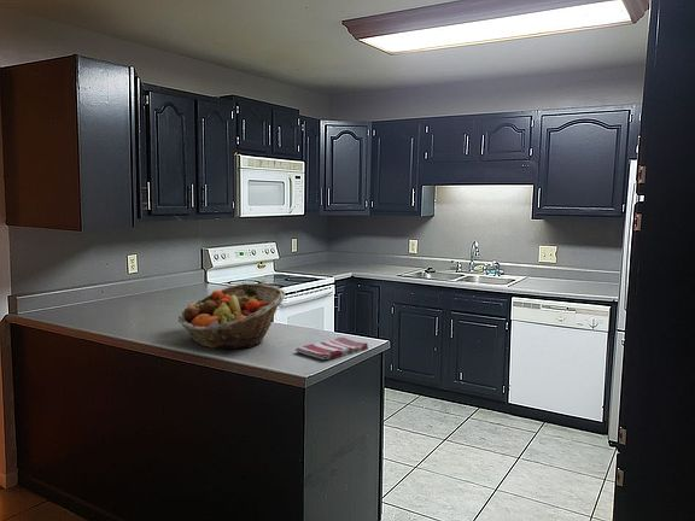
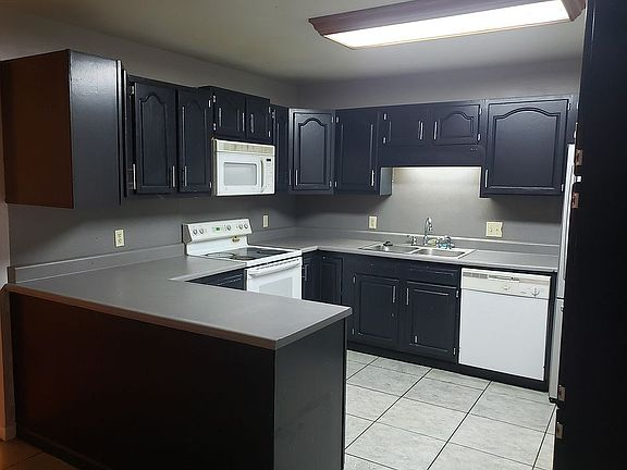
- dish towel [294,336,369,361]
- fruit basket [177,282,286,350]
